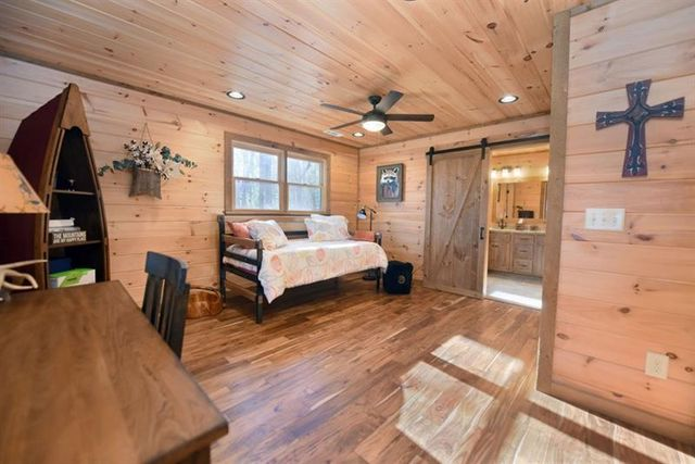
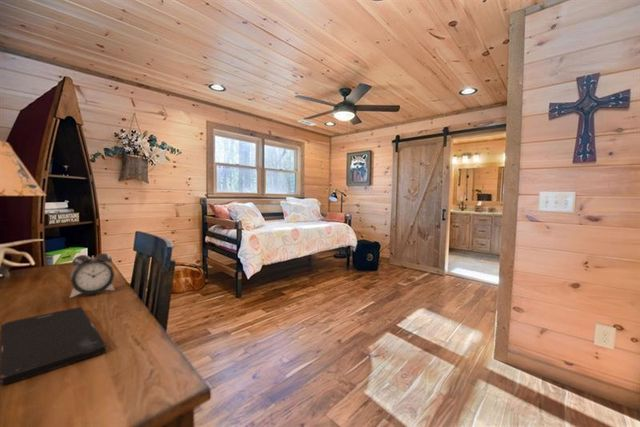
+ alarm clock [69,252,116,298]
+ smartphone [0,306,107,386]
